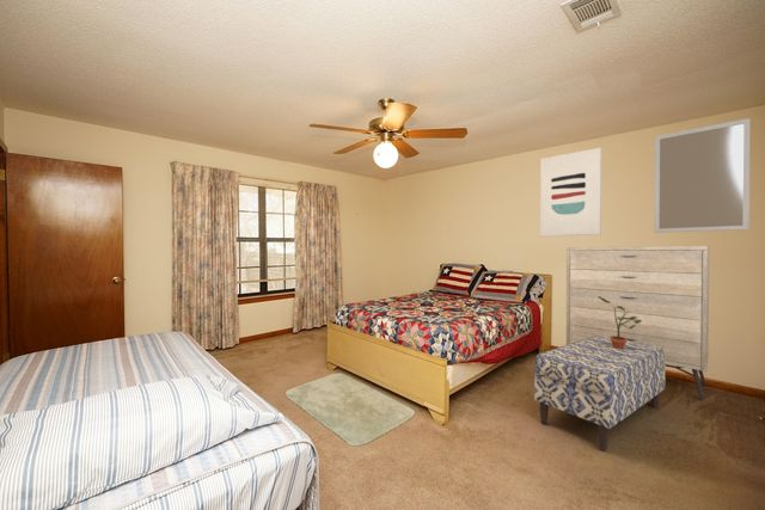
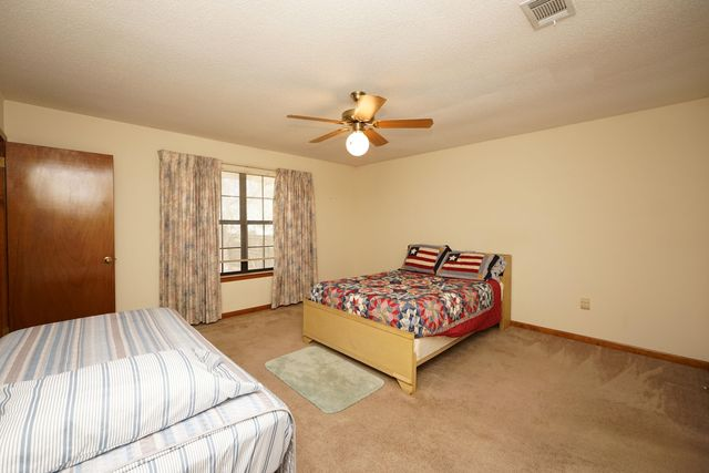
- wall art [539,147,602,238]
- potted plant [598,296,642,349]
- bench [533,336,667,451]
- home mirror [653,117,752,234]
- dresser [565,245,711,400]
